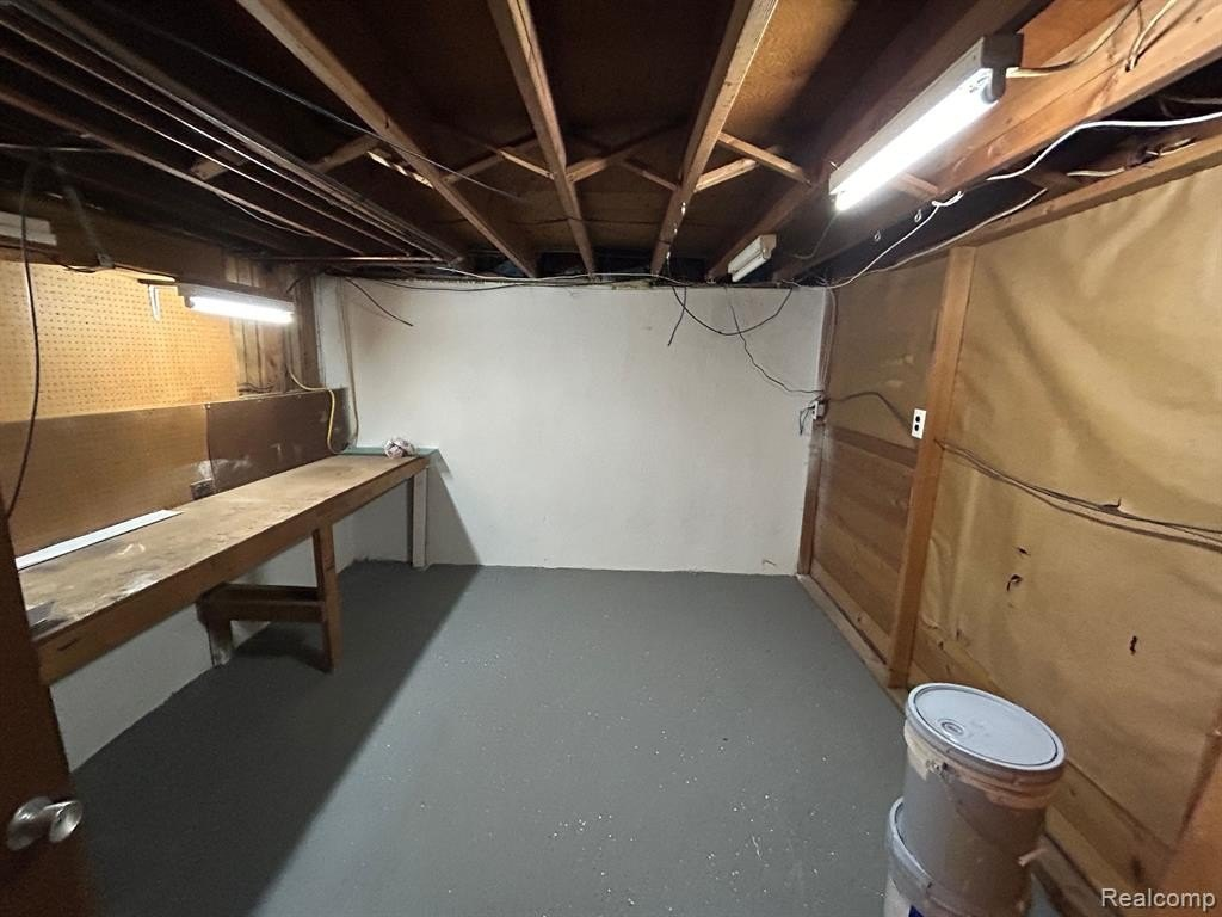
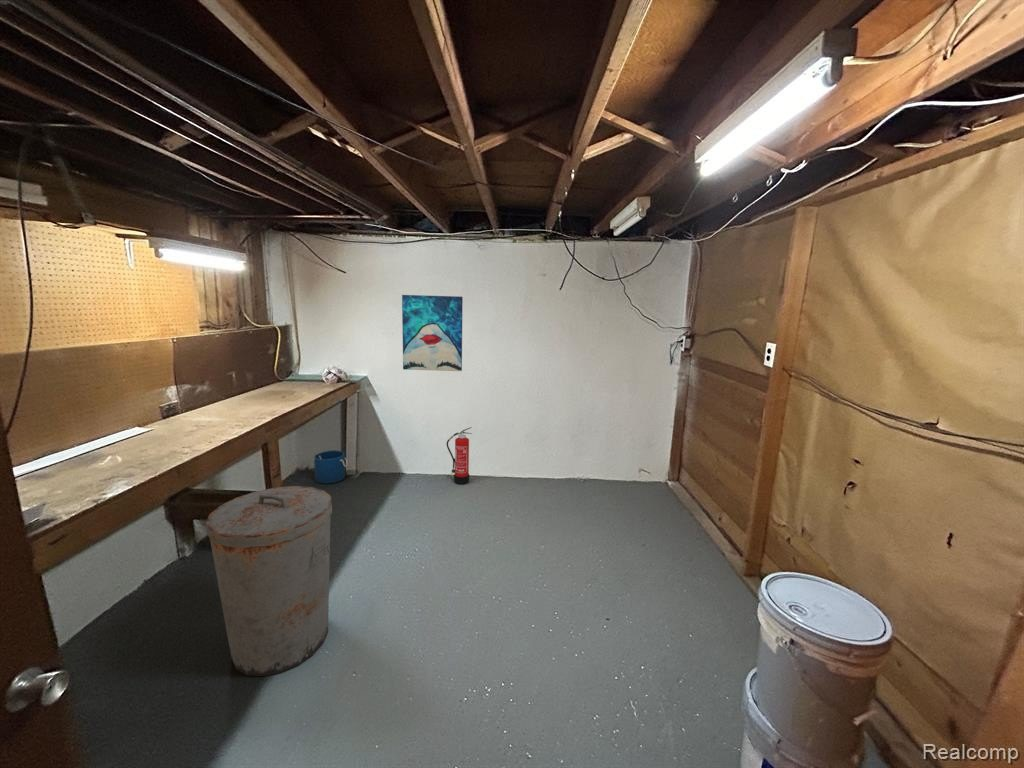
+ trash can [205,485,333,677]
+ bucket [312,449,348,485]
+ wall art [401,294,464,372]
+ fire extinguisher [445,426,473,485]
